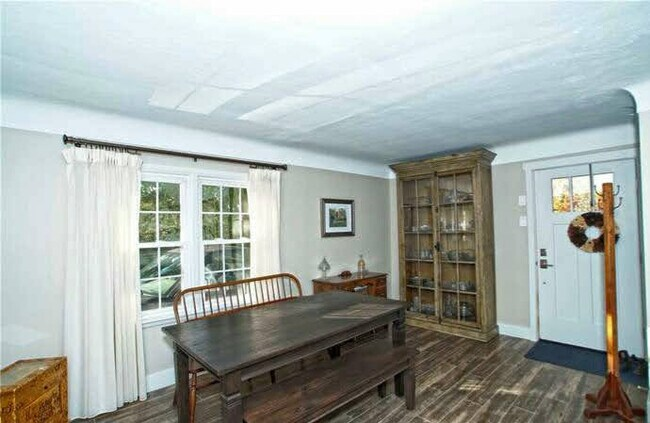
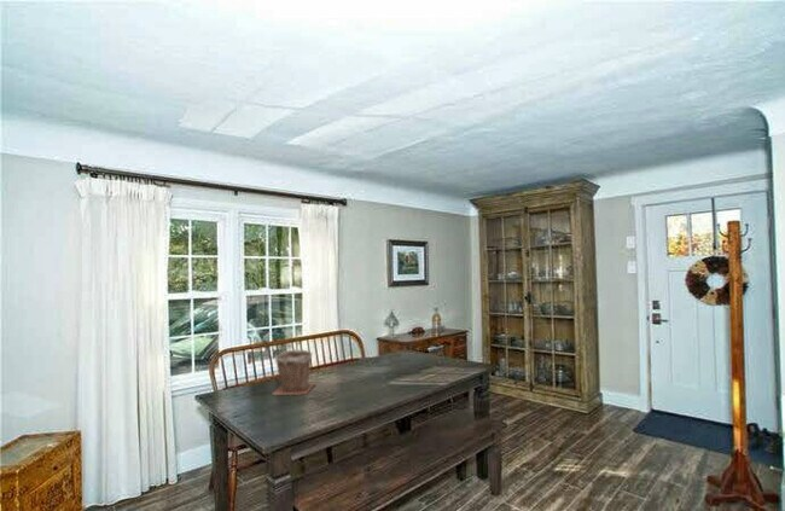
+ plant pot [271,348,316,396]
